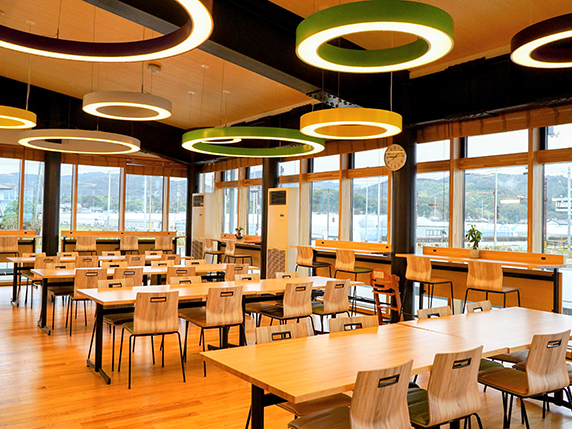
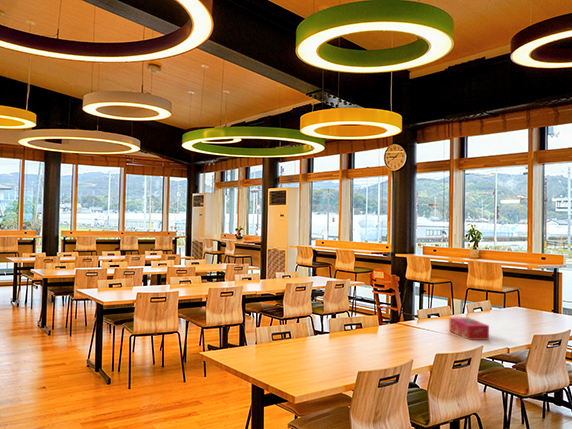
+ tissue box [449,317,490,341]
